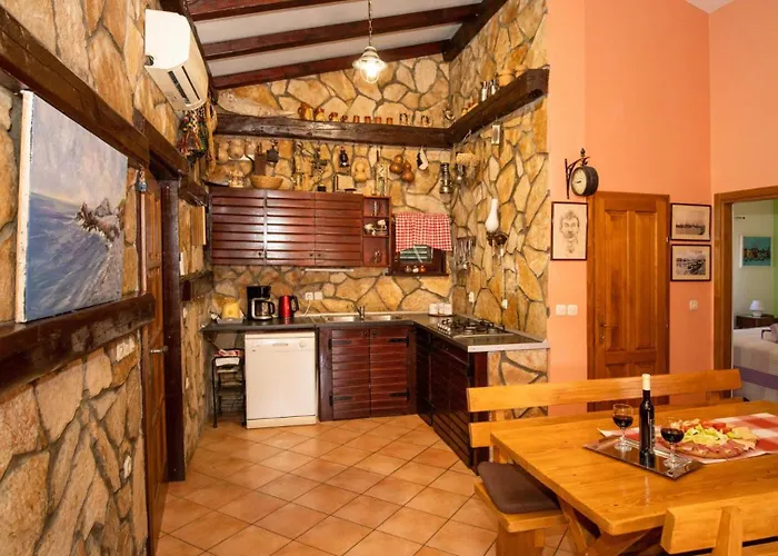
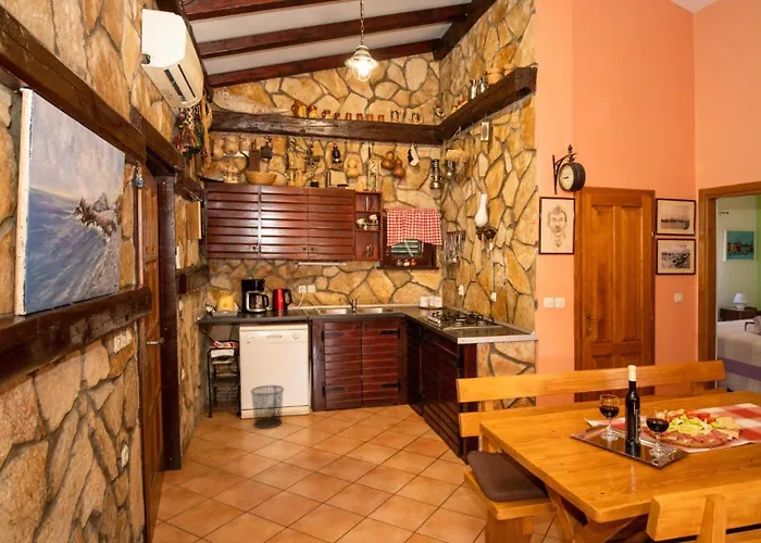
+ waste bin [250,384,285,429]
